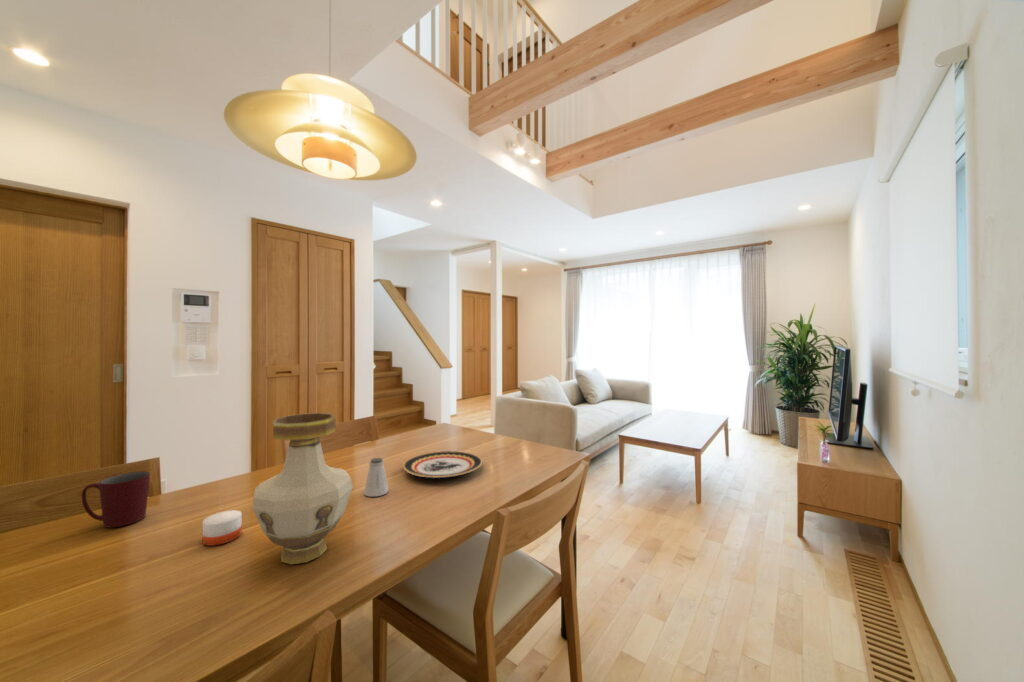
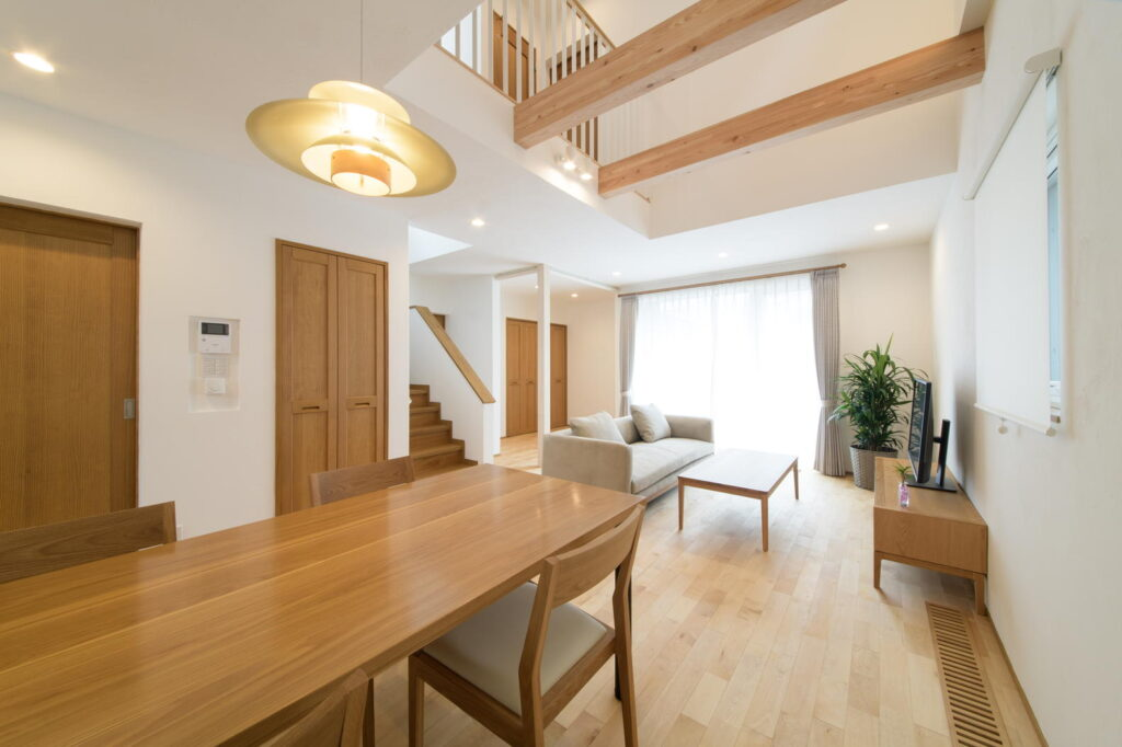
- candle [202,496,243,547]
- mug [81,470,151,528]
- vase [251,412,354,565]
- saltshaker [363,457,390,498]
- plate [402,450,483,479]
